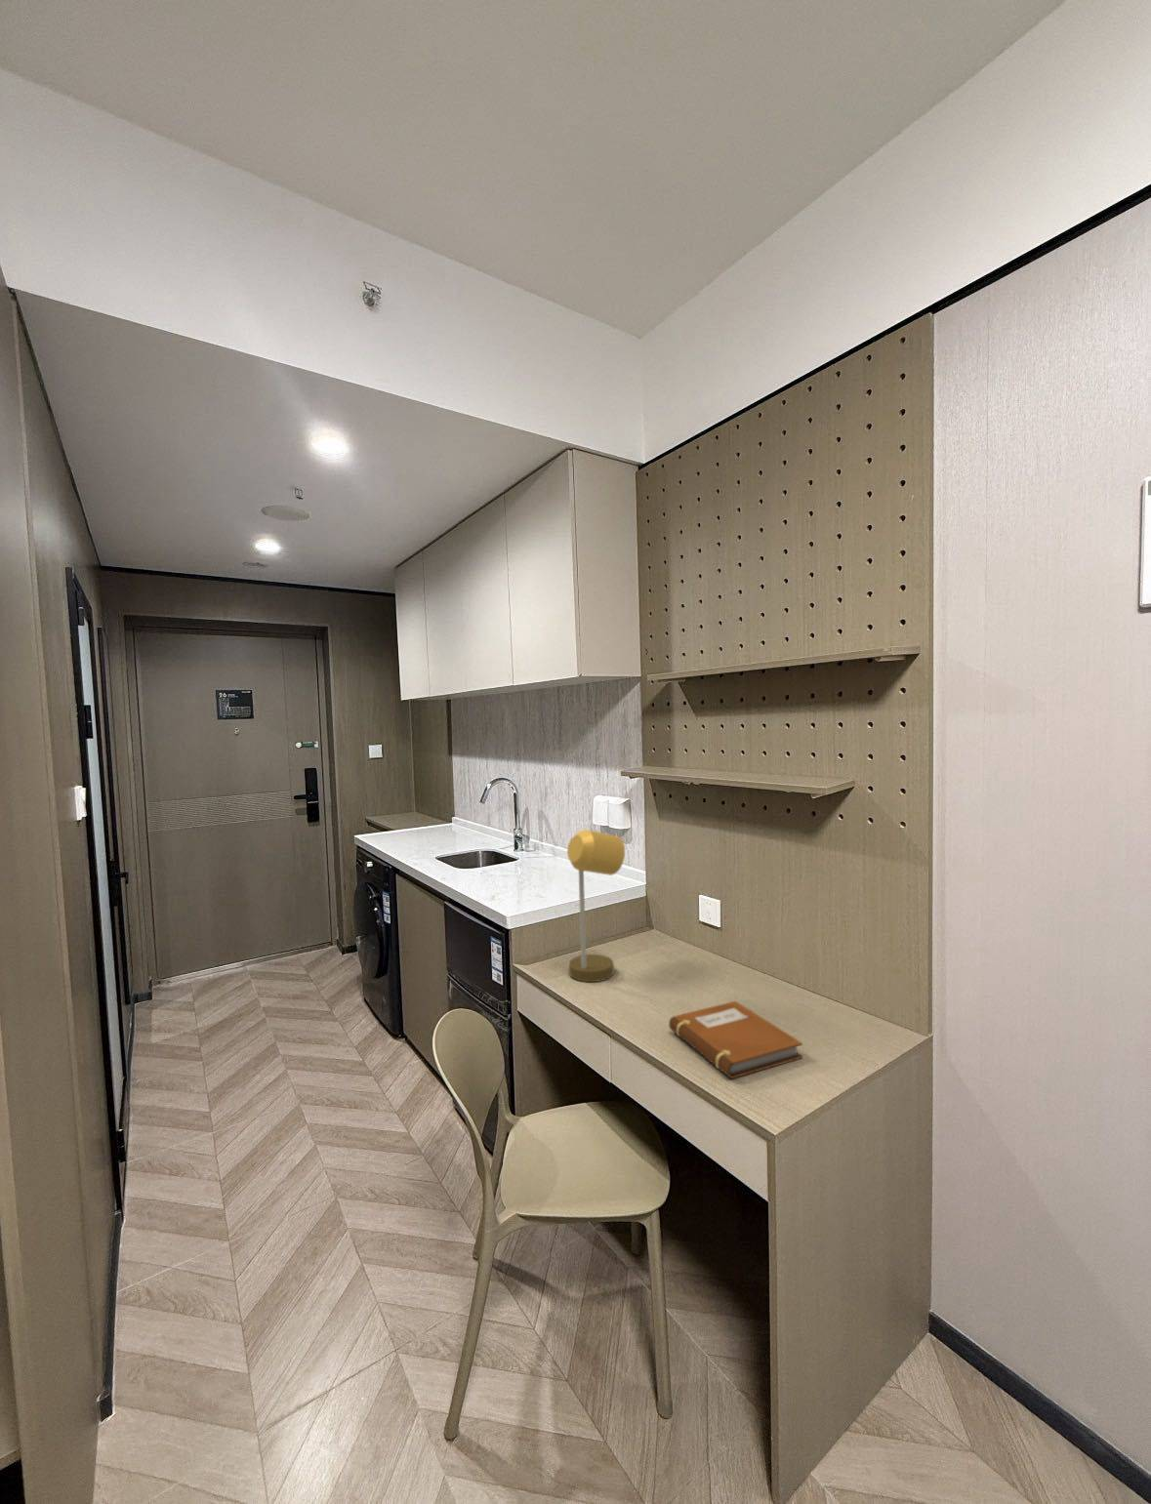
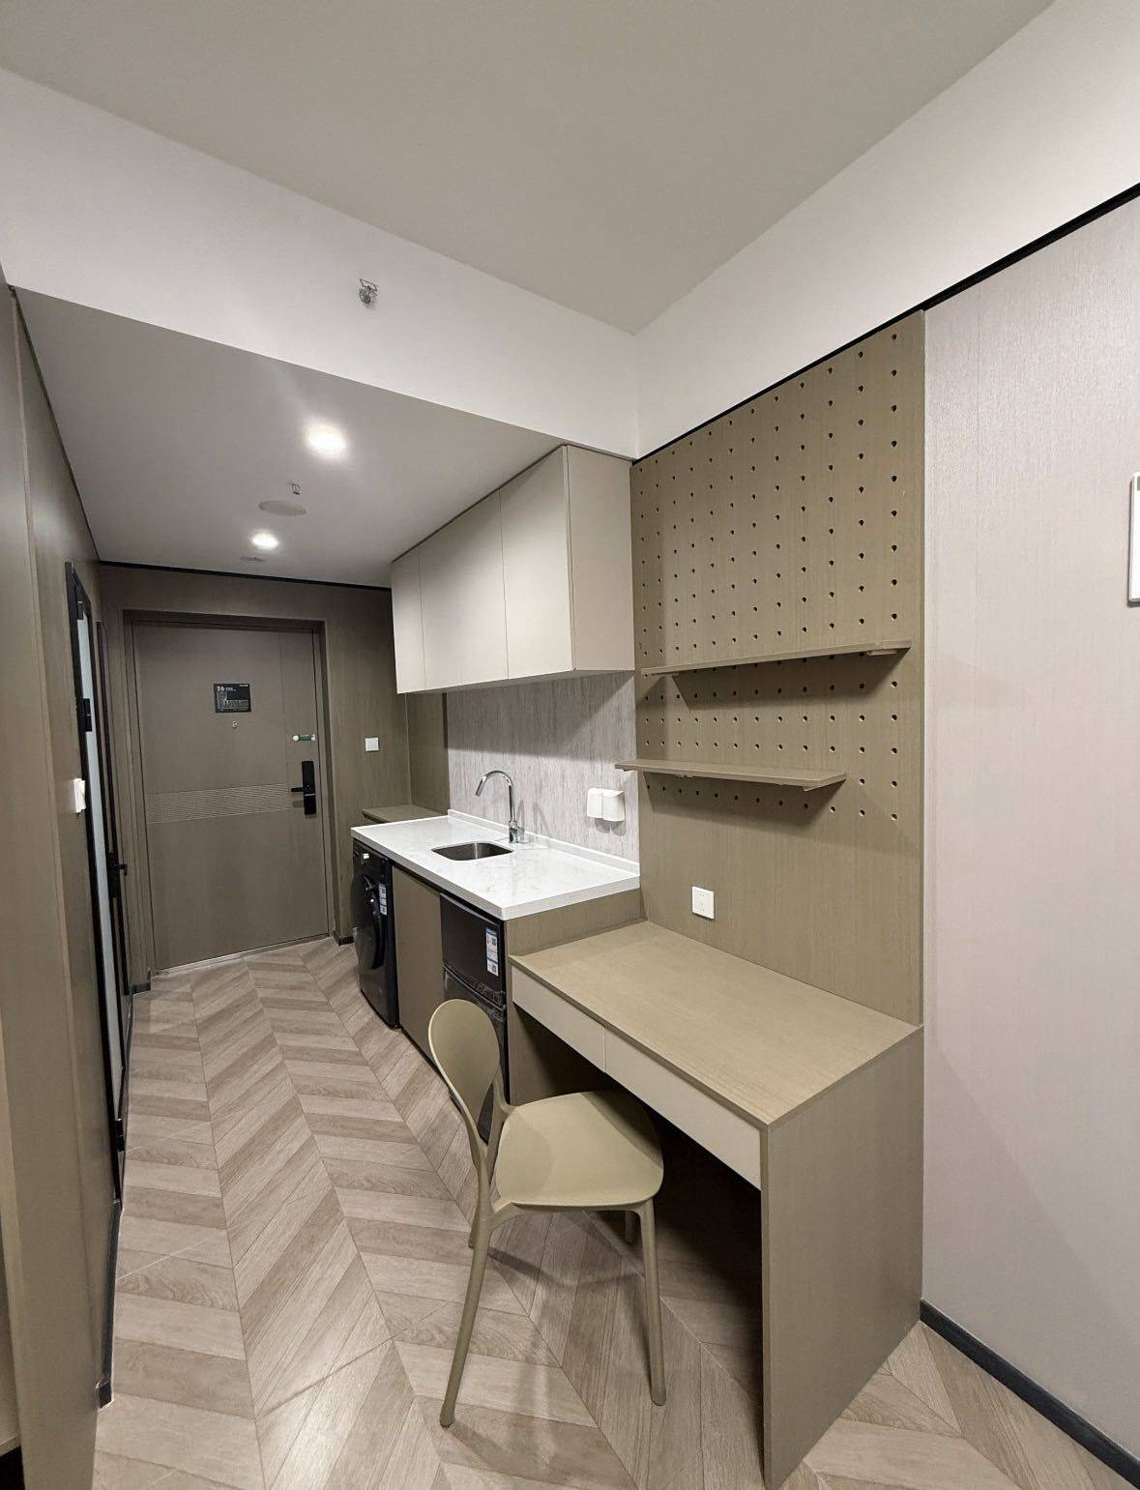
- desk lamp [566,828,626,983]
- notebook [667,1000,804,1080]
